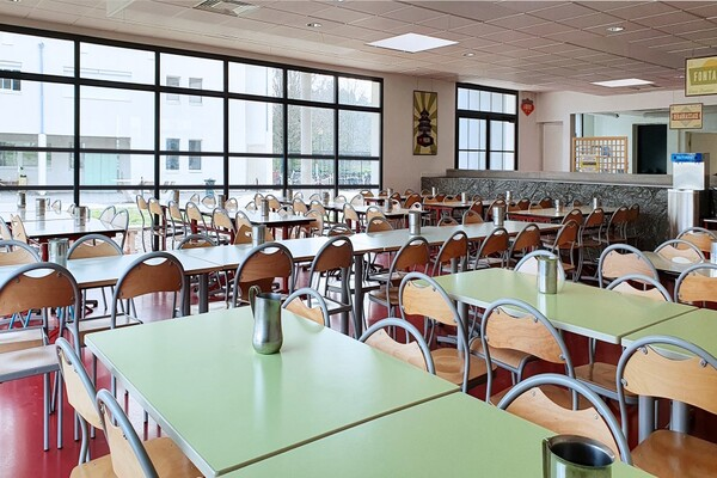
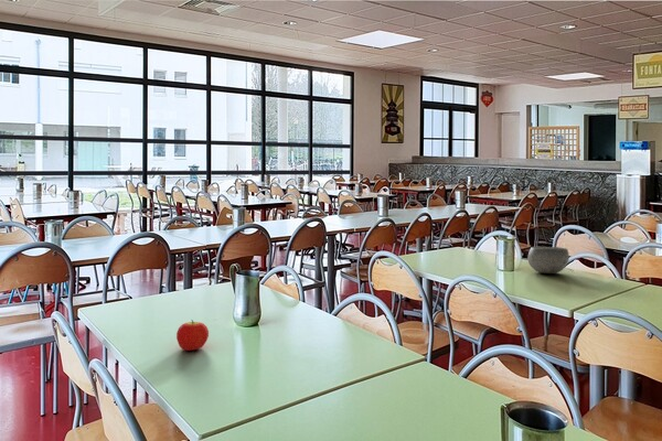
+ fruit [175,319,210,352]
+ bowl [526,246,570,275]
